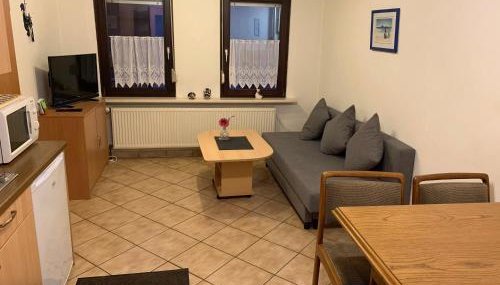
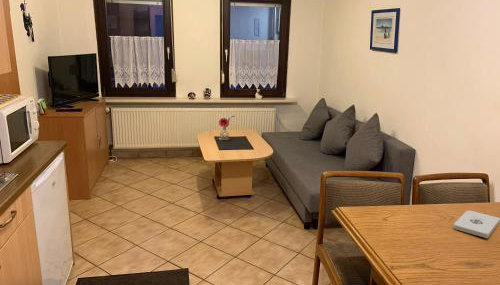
+ notepad [452,210,500,239]
